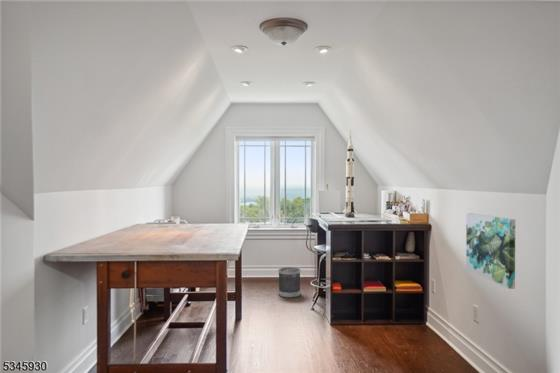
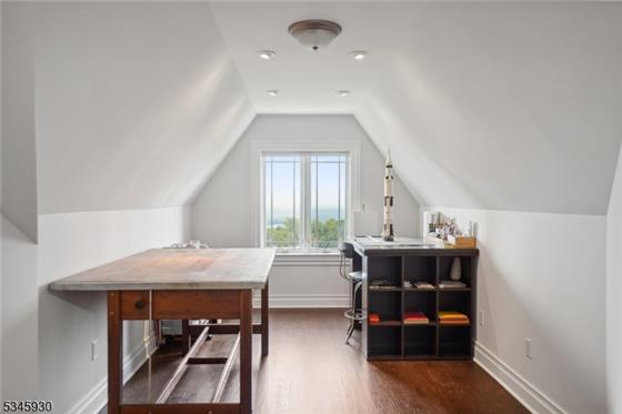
- wastebasket [278,266,301,299]
- wall art [465,212,516,290]
